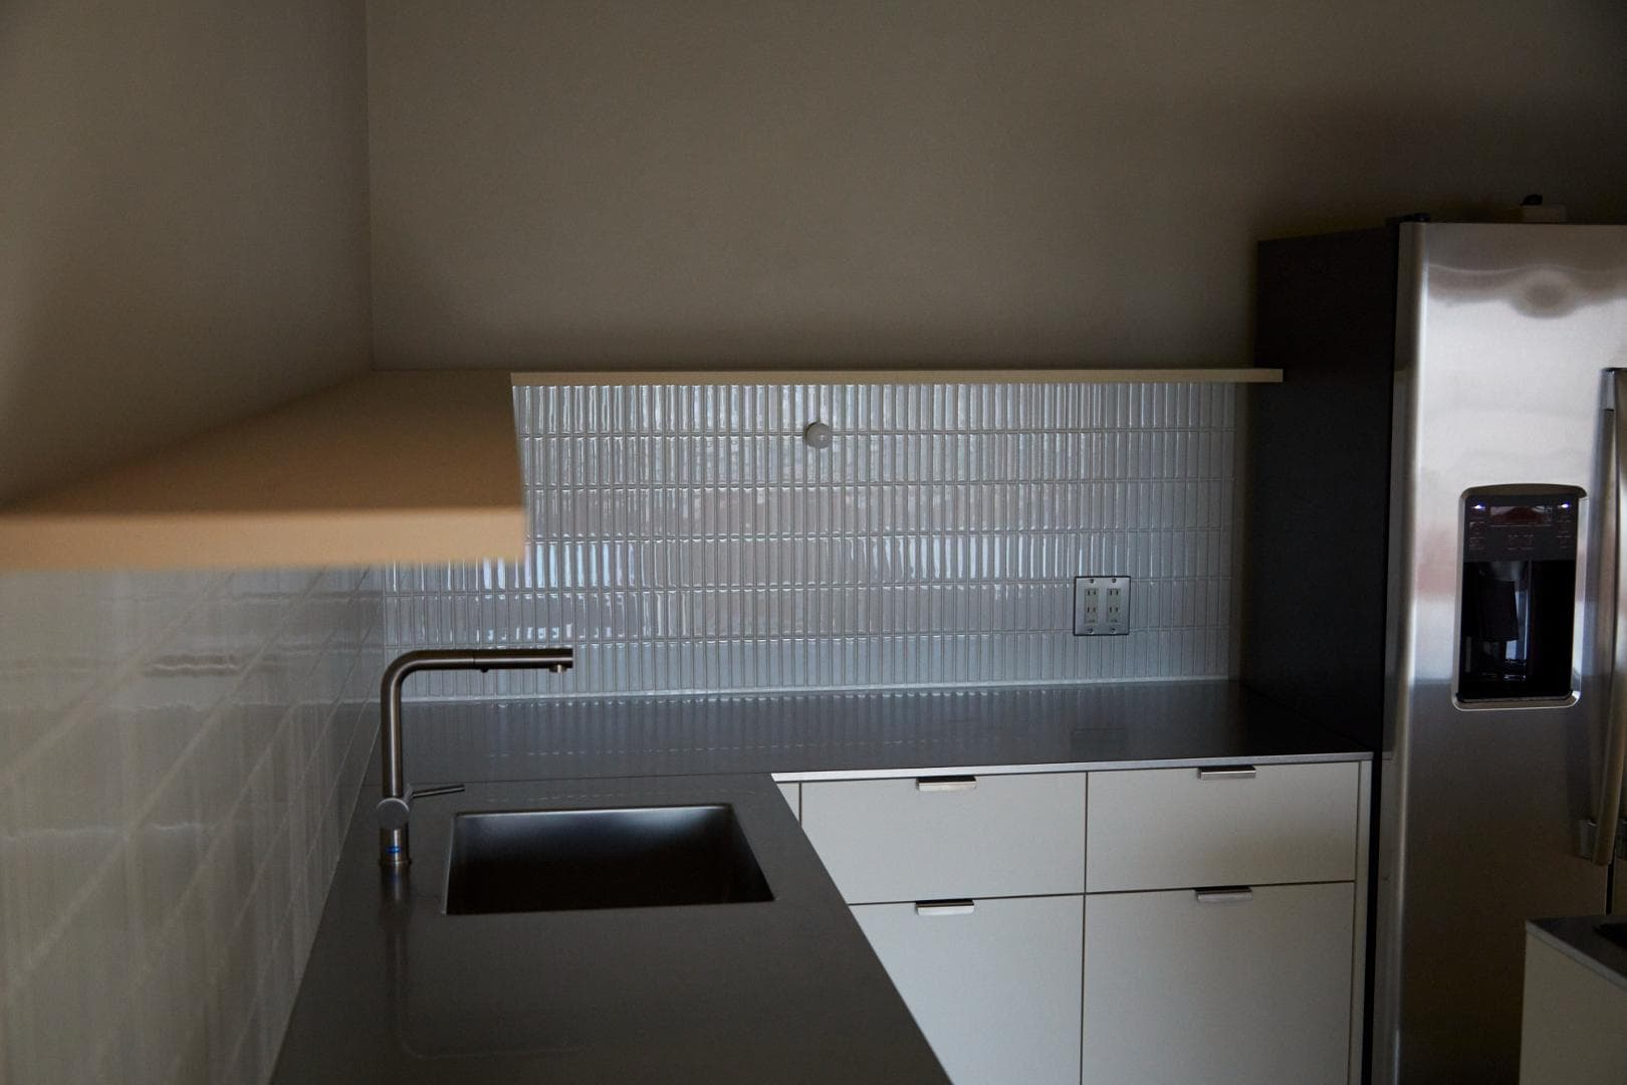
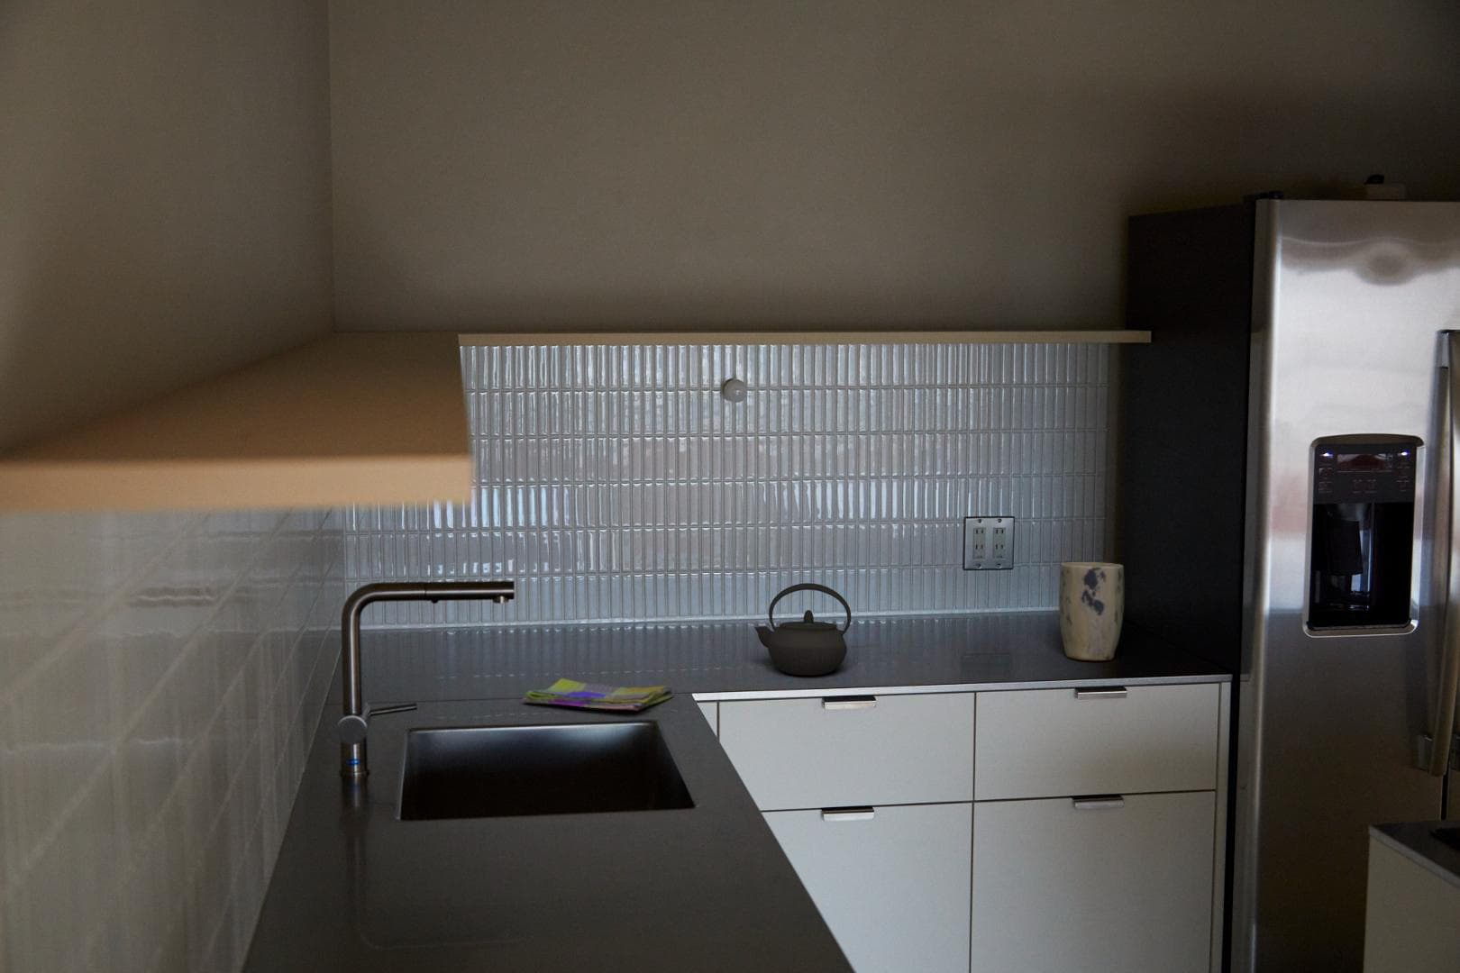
+ dish towel [521,678,675,711]
+ kettle [754,582,852,675]
+ plant pot [1058,561,1124,661]
